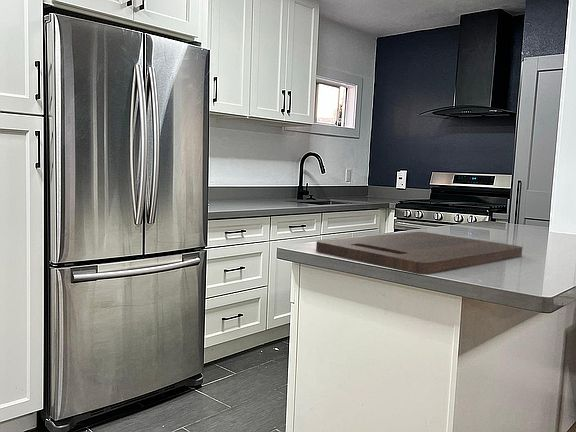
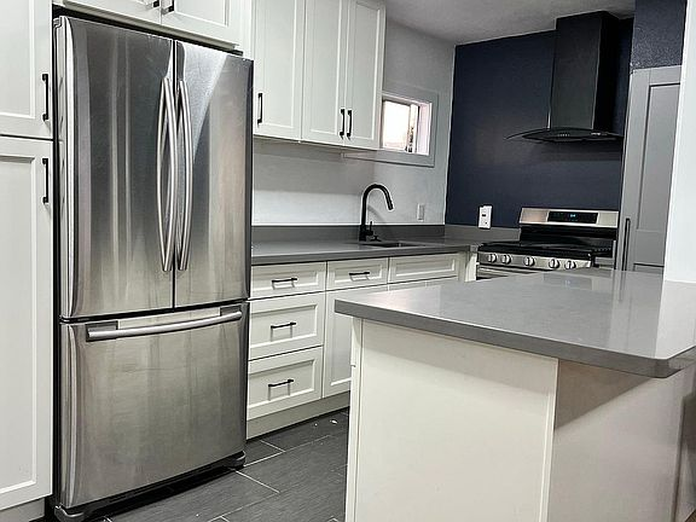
- cutting board [315,231,523,275]
